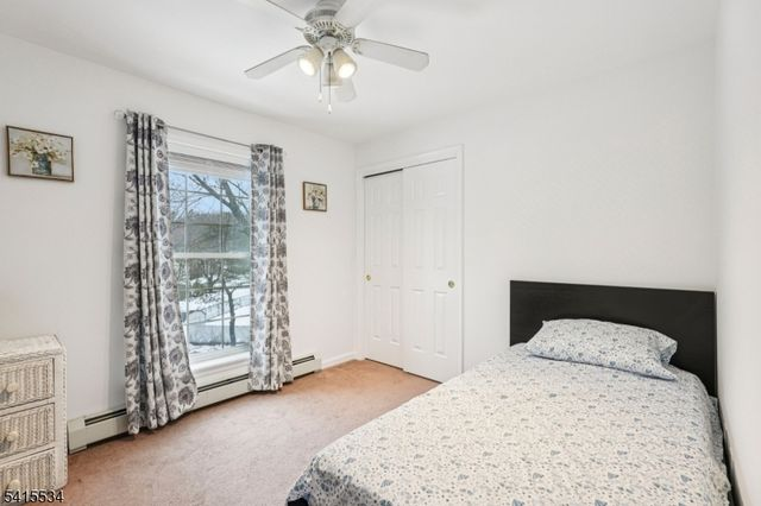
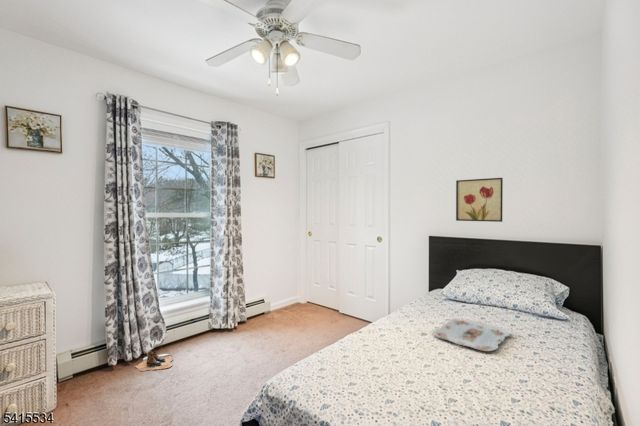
+ wall art [455,177,504,223]
+ serving tray [432,317,512,352]
+ boots [134,349,174,372]
